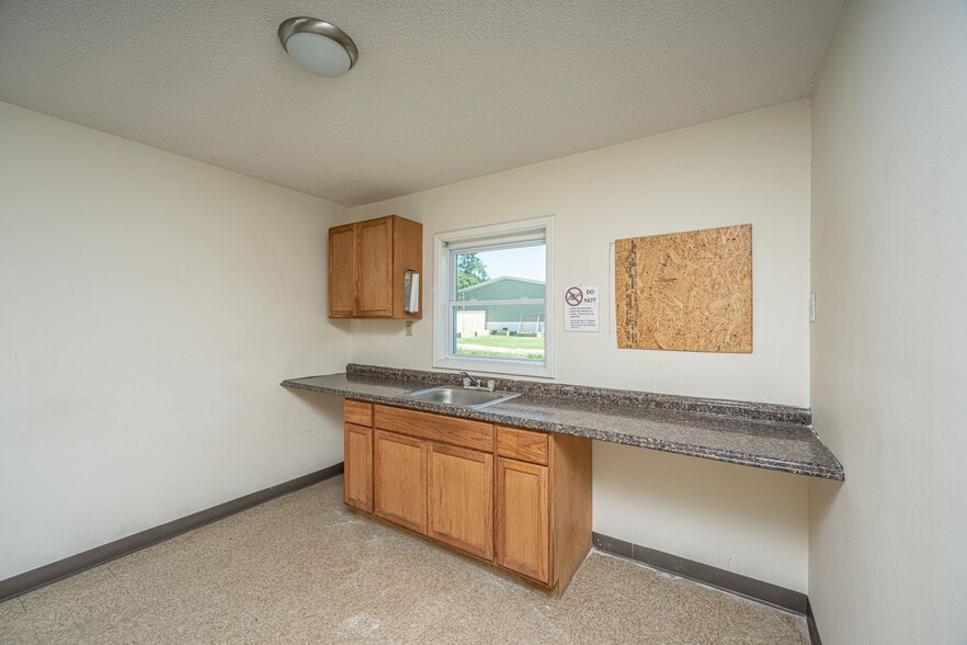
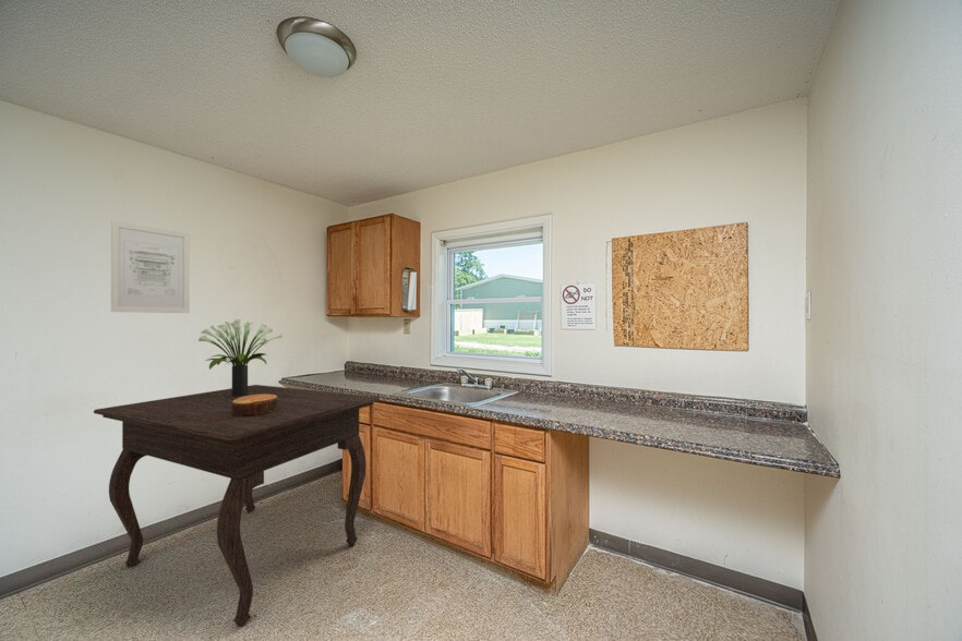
+ potted plant [197,317,284,397]
+ bowl [231,395,278,416]
+ dining table [93,384,381,628]
+ wall art [110,220,191,314]
